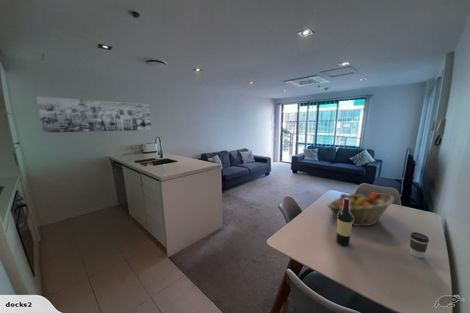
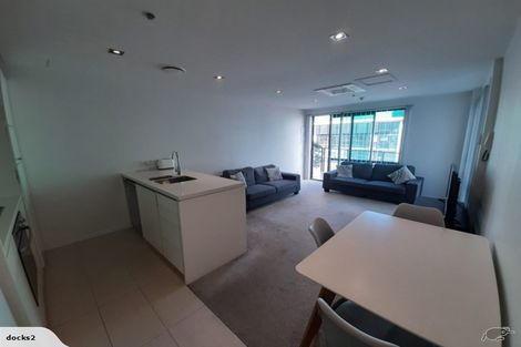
- wall art [35,95,152,134]
- fruit basket [326,192,395,227]
- wine bottle [335,198,353,247]
- coffee cup [409,231,430,259]
